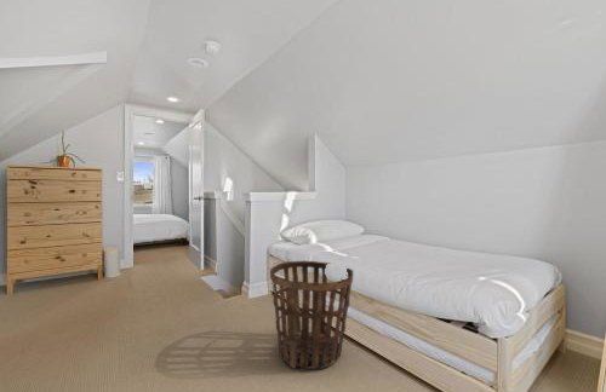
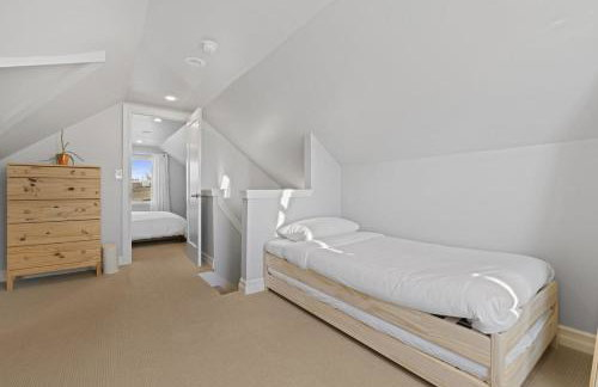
- basket [269,260,354,370]
